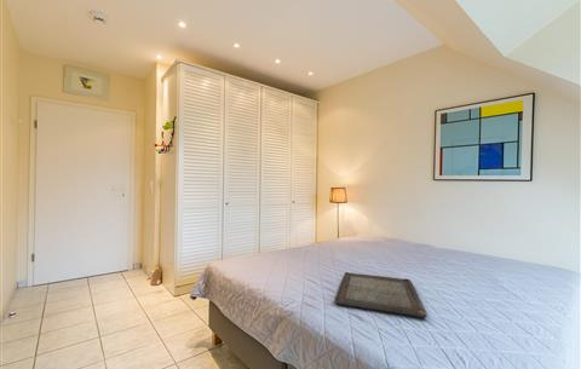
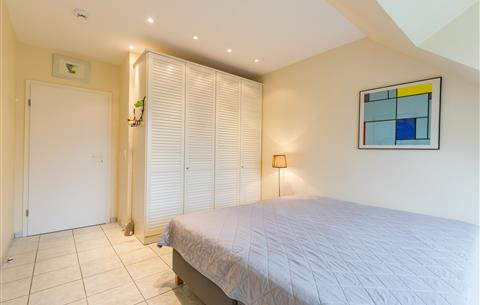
- serving tray [334,271,428,318]
